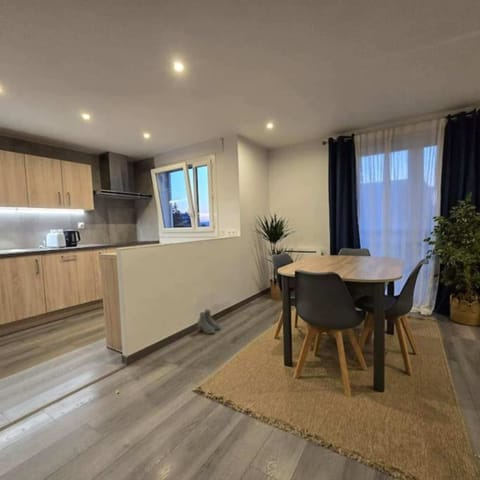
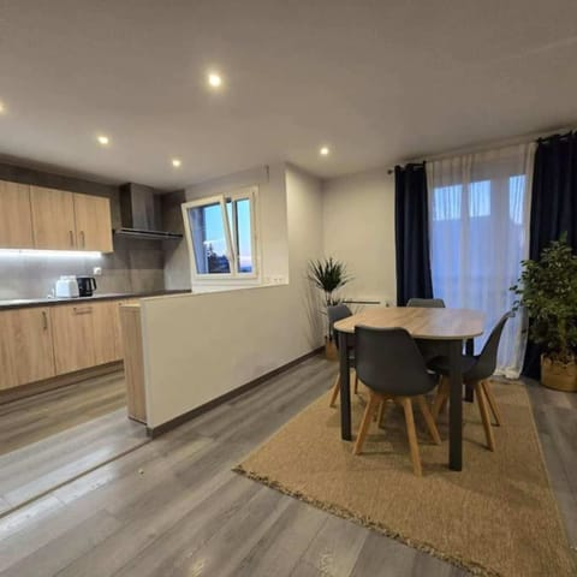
- boots [196,308,221,335]
